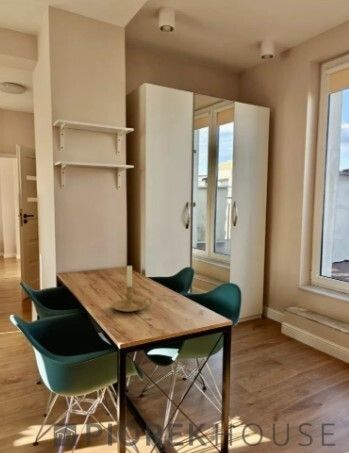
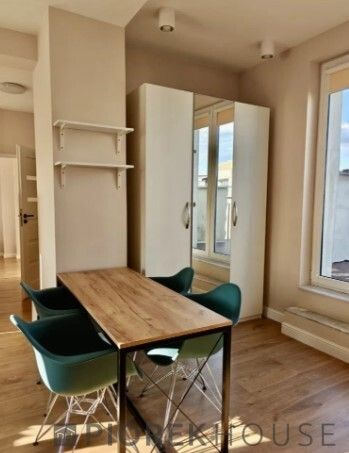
- candle holder [110,264,153,313]
